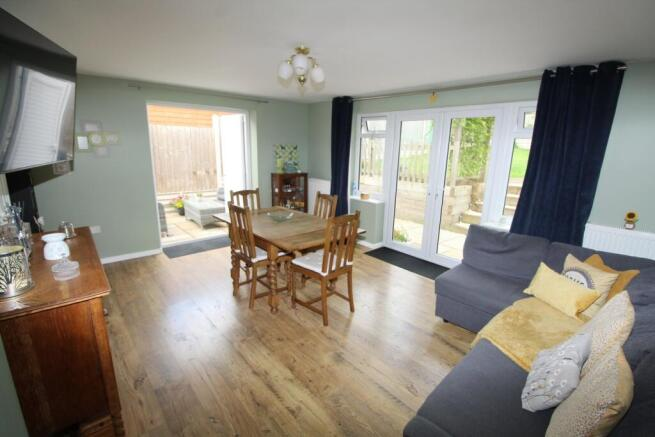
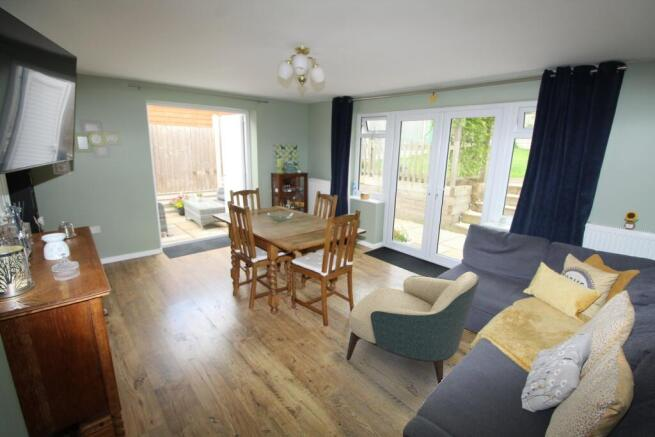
+ armchair [345,271,480,385]
